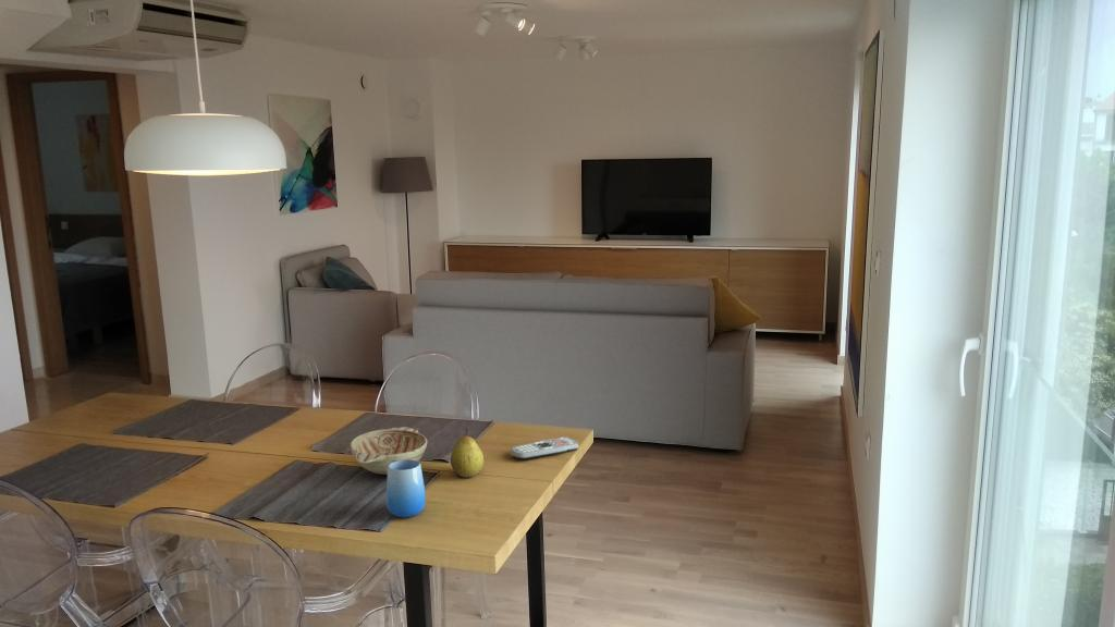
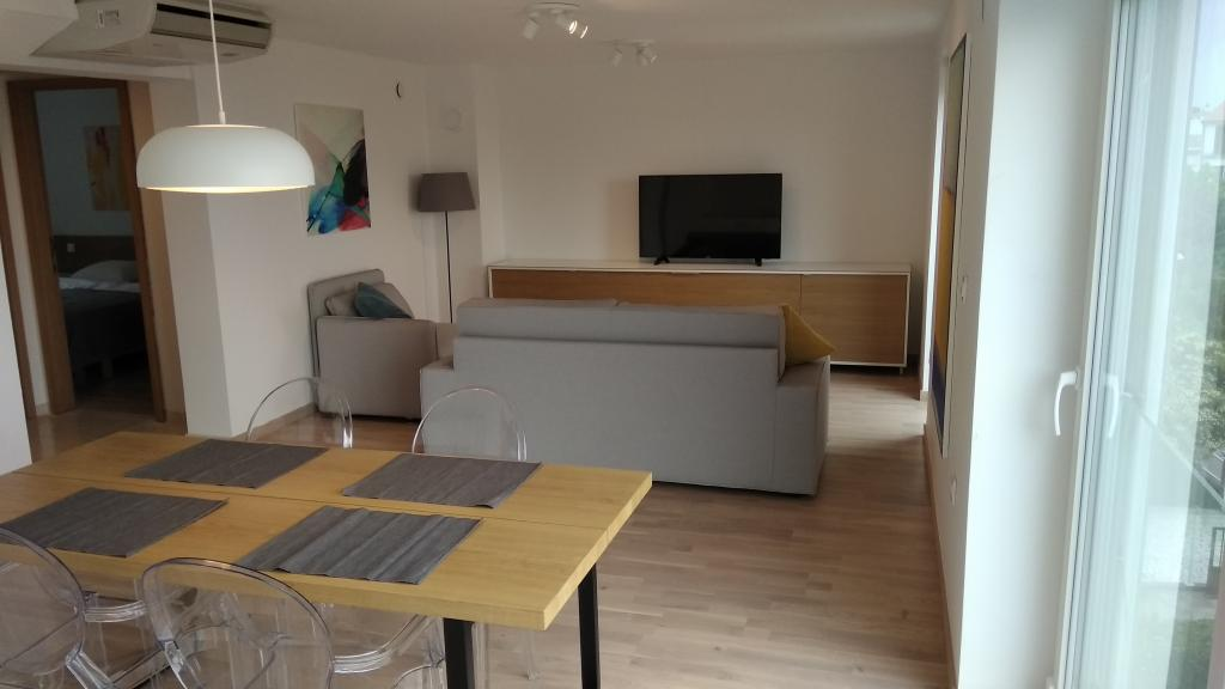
- fruit [450,428,485,479]
- decorative bowl [350,426,428,476]
- remote control [510,435,579,460]
- cup [385,459,427,519]
